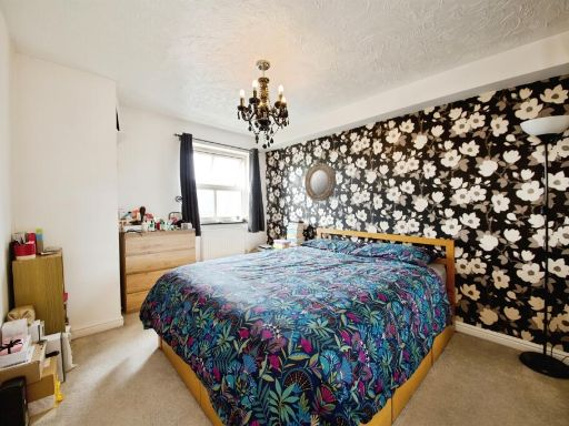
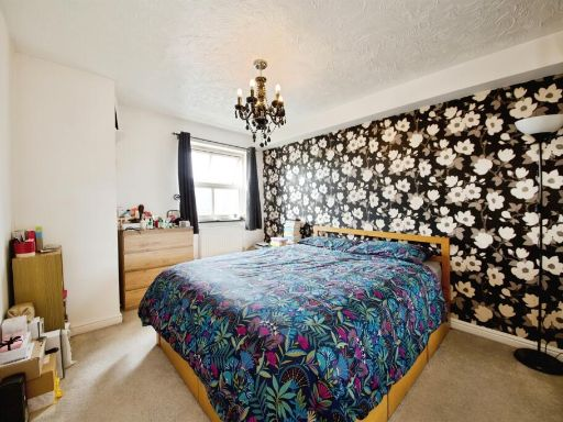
- home mirror [303,162,337,202]
